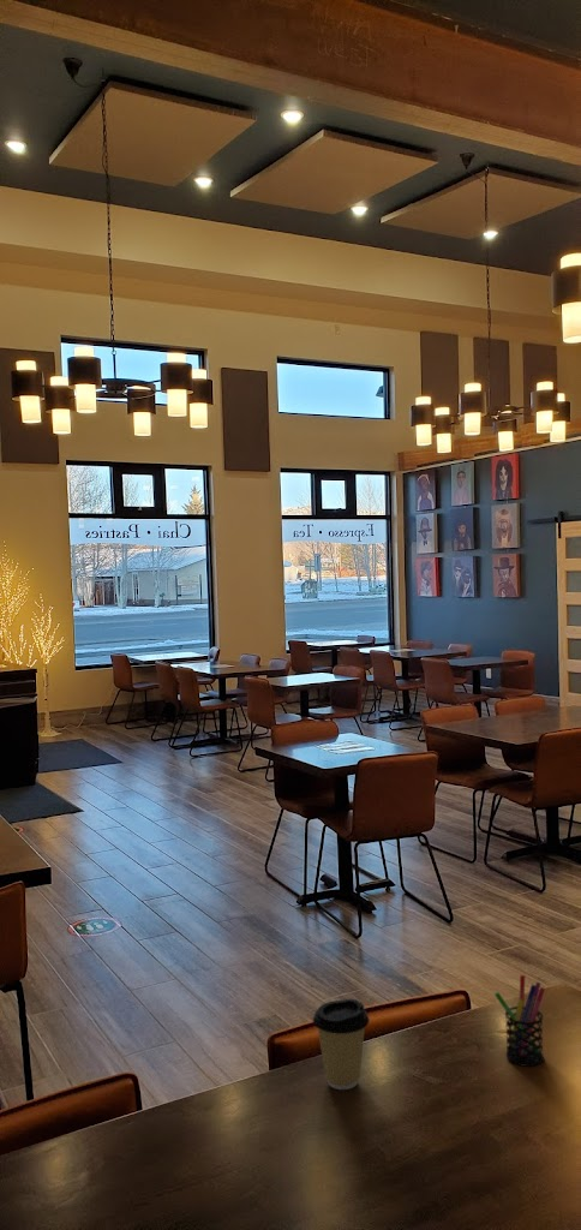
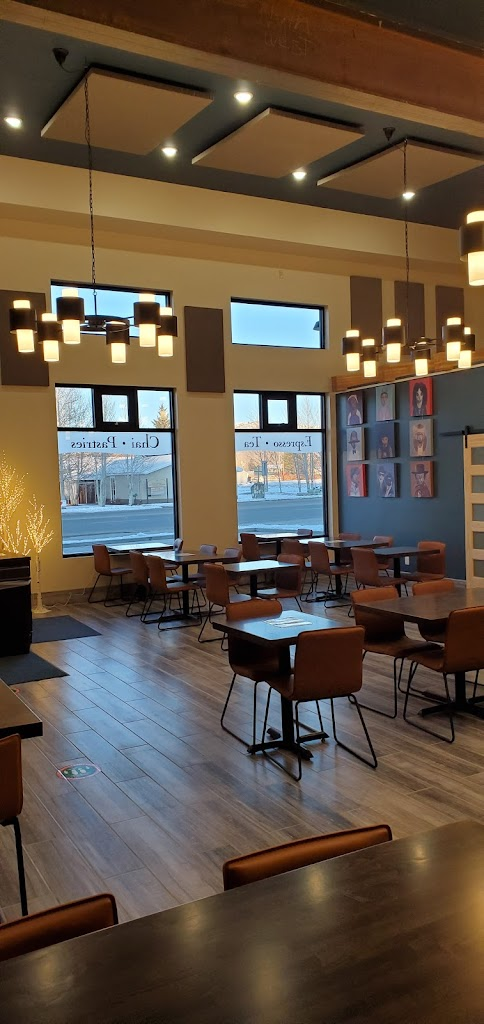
- pen holder [493,974,546,1068]
- coffee cup [312,998,371,1091]
